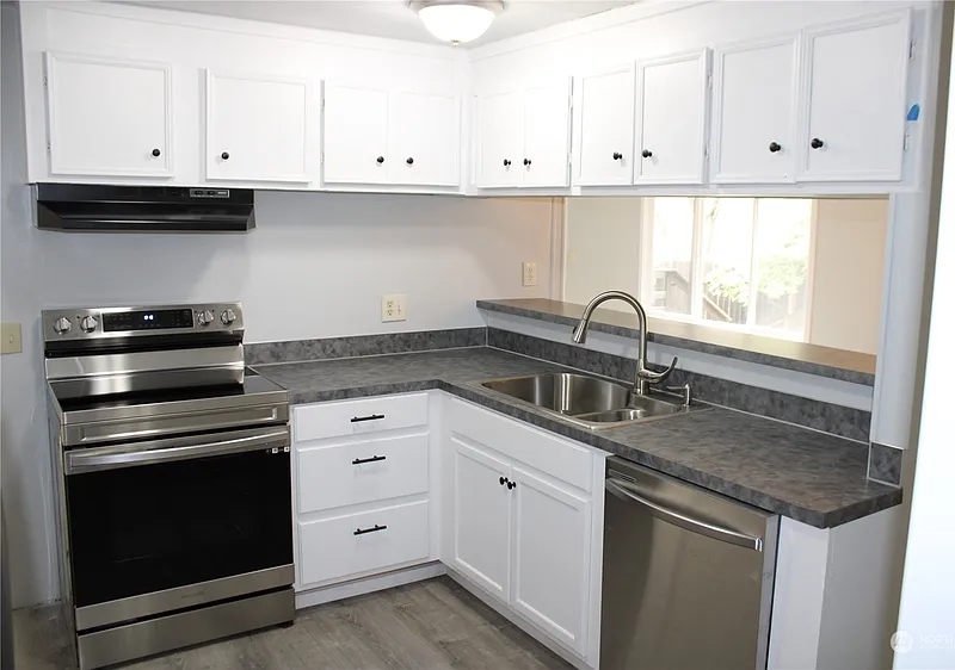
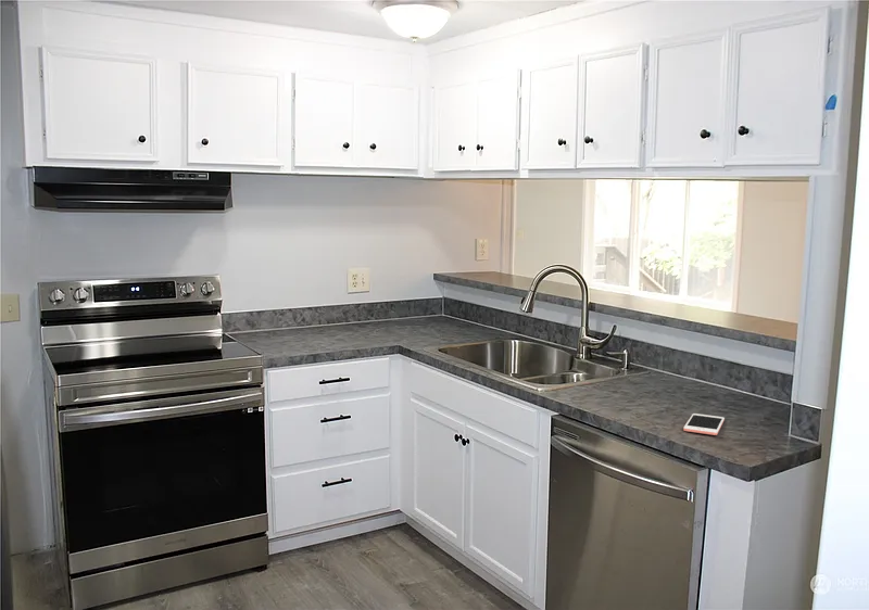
+ cell phone [682,412,726,436]
